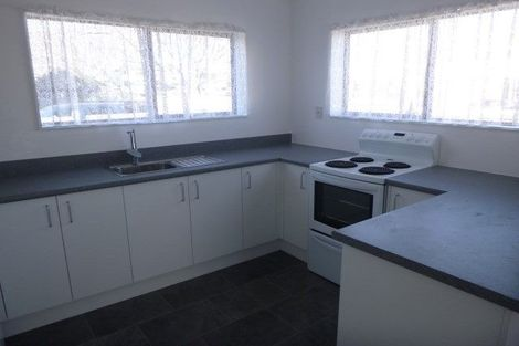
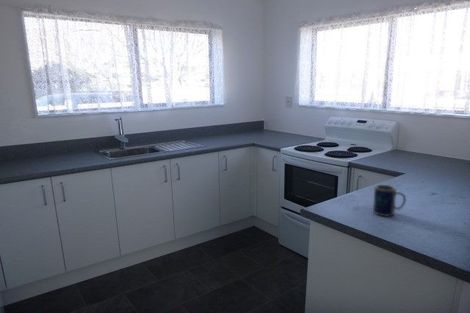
+ mug [372,184,407,217]
